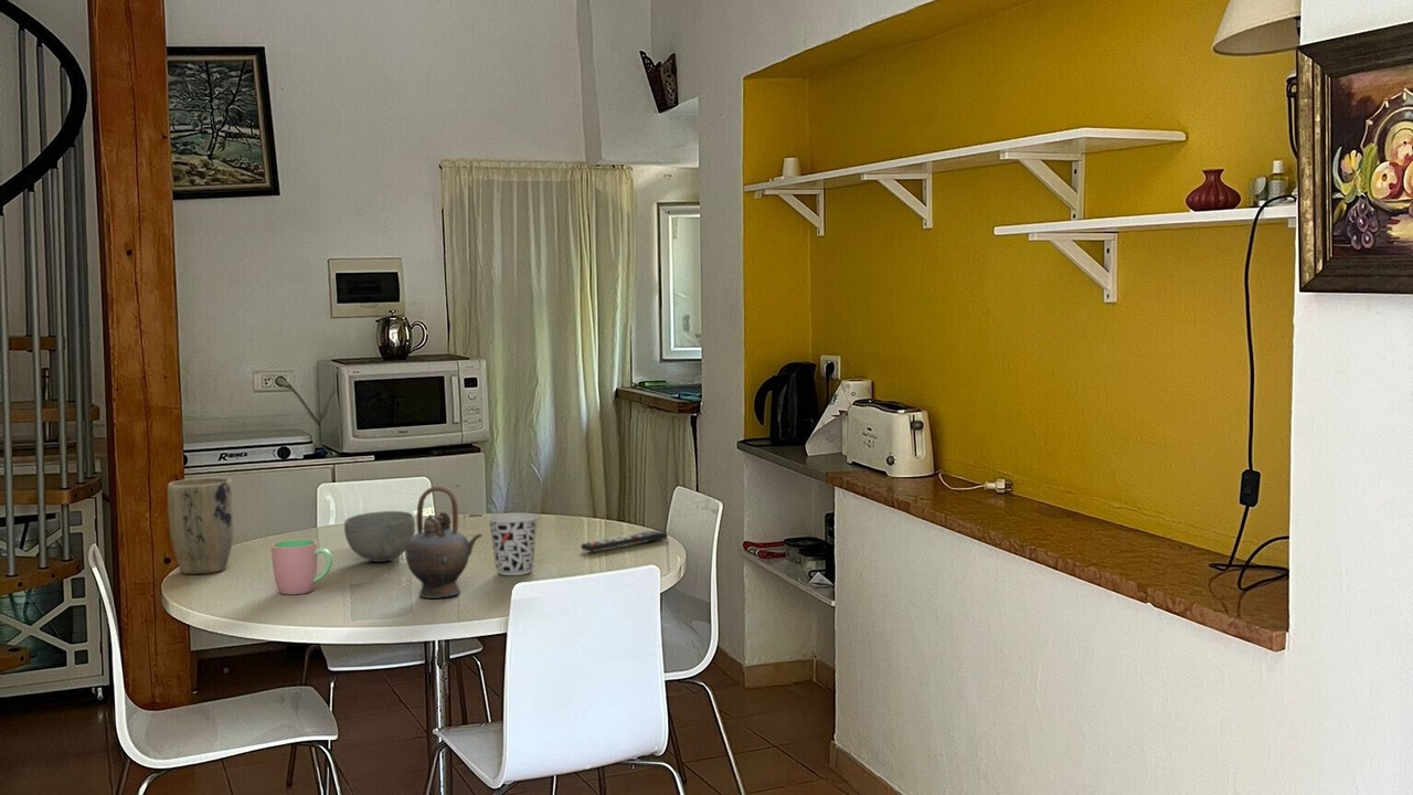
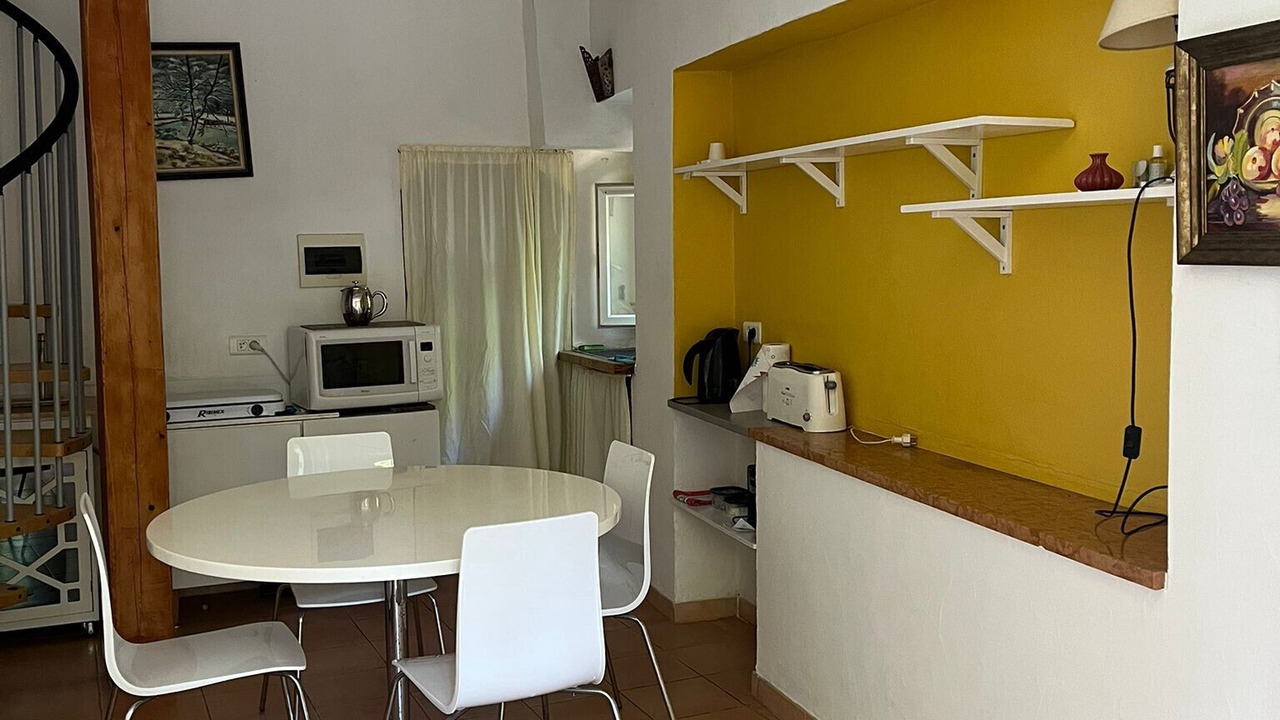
- plant pot [167,476,235,575]
- remote control [580,530,669,552]
- teapot [404,485,484,600]
- cup [487,511,539,576]
- bowl [343,510,416,563]
- cup [270,538,333,595]
